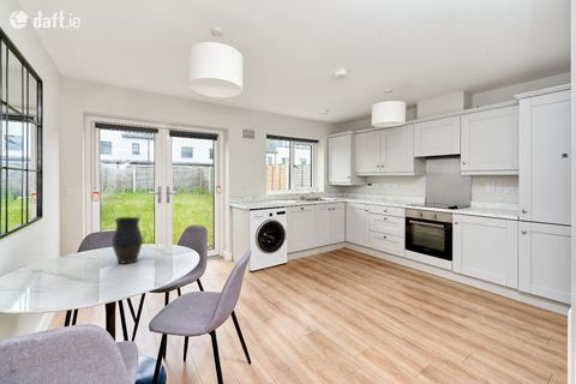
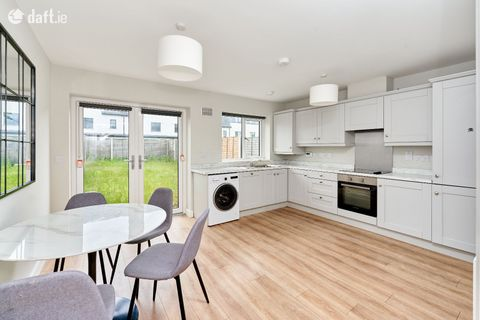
- vase [110,216,144,264]
